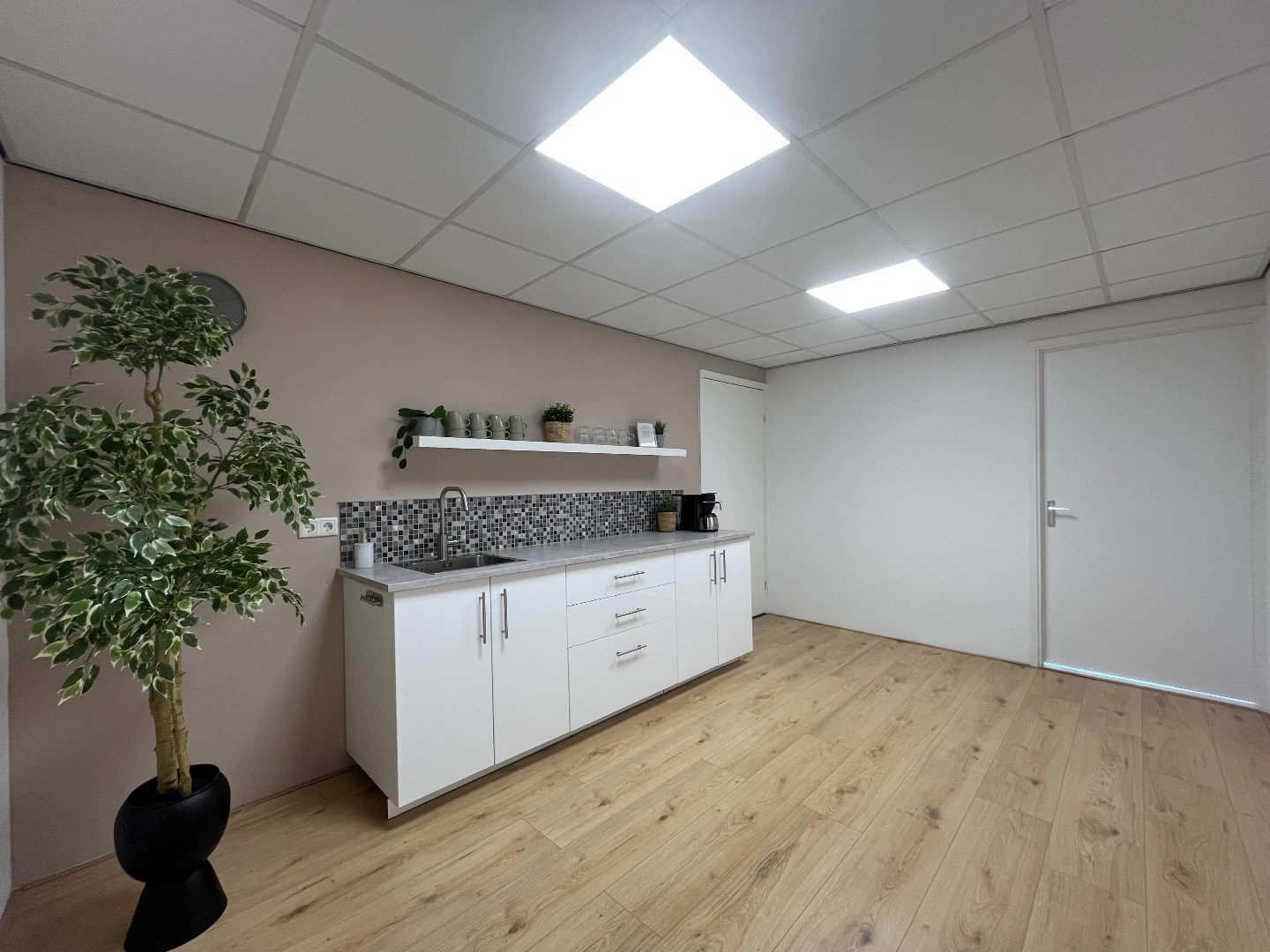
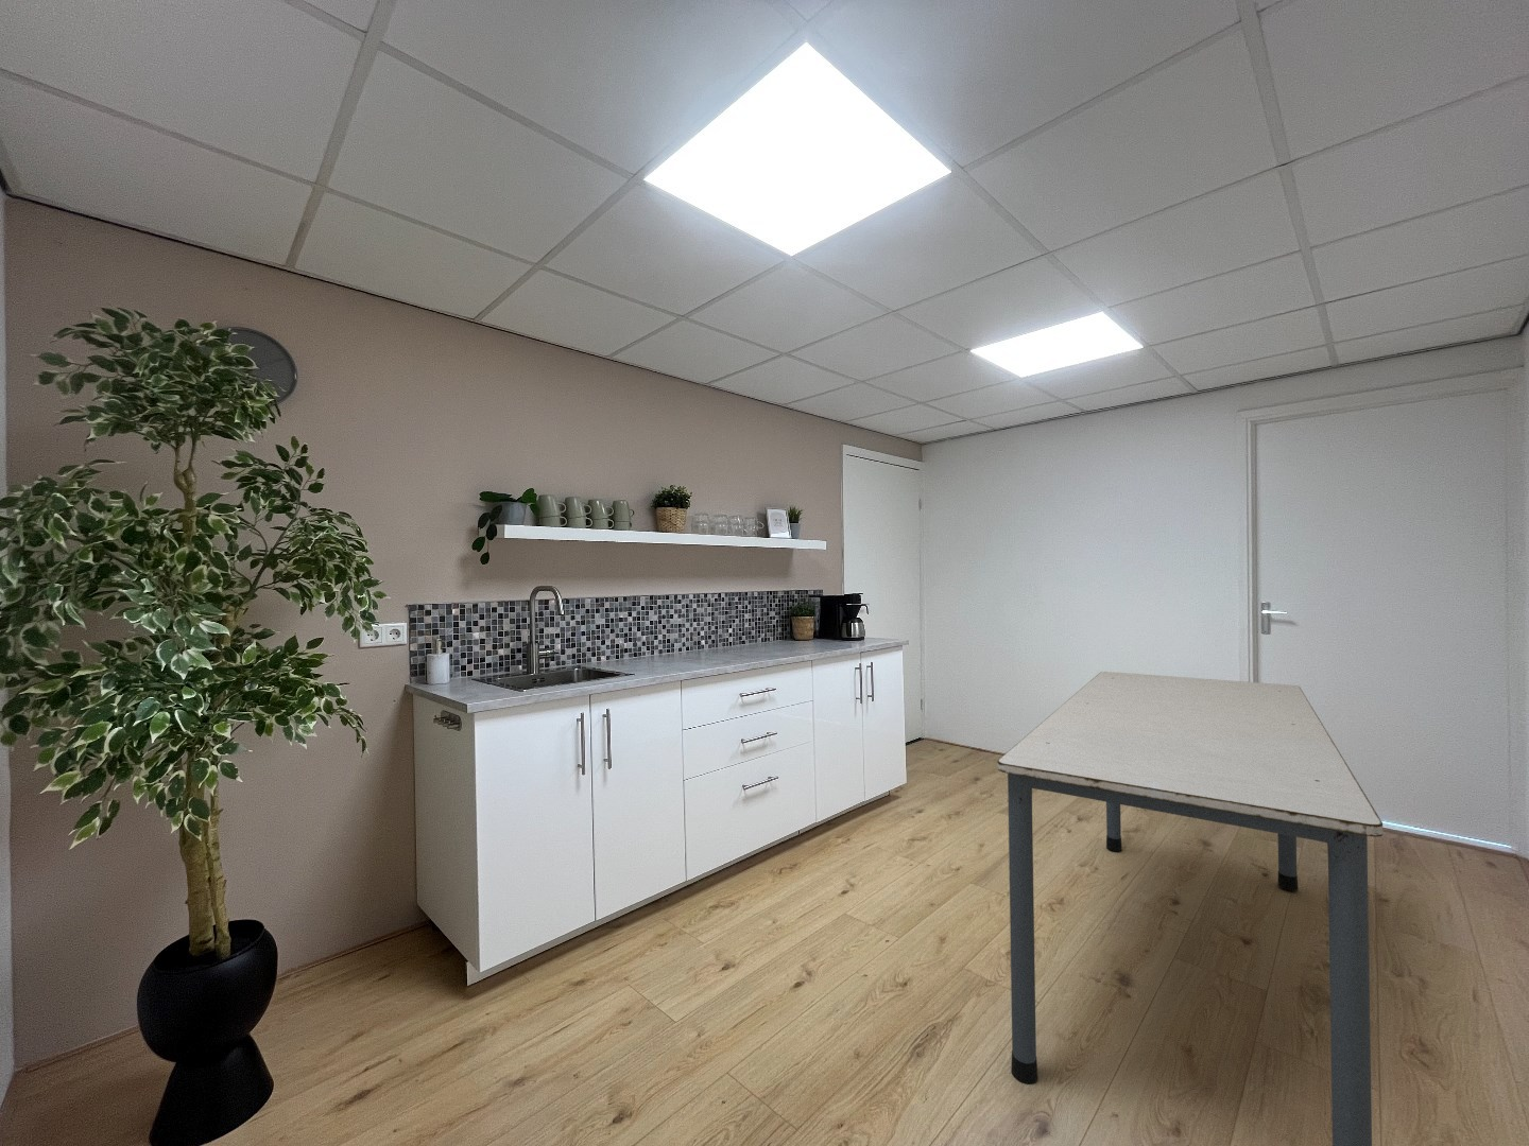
+ dining table [997,671,1383,1146]
